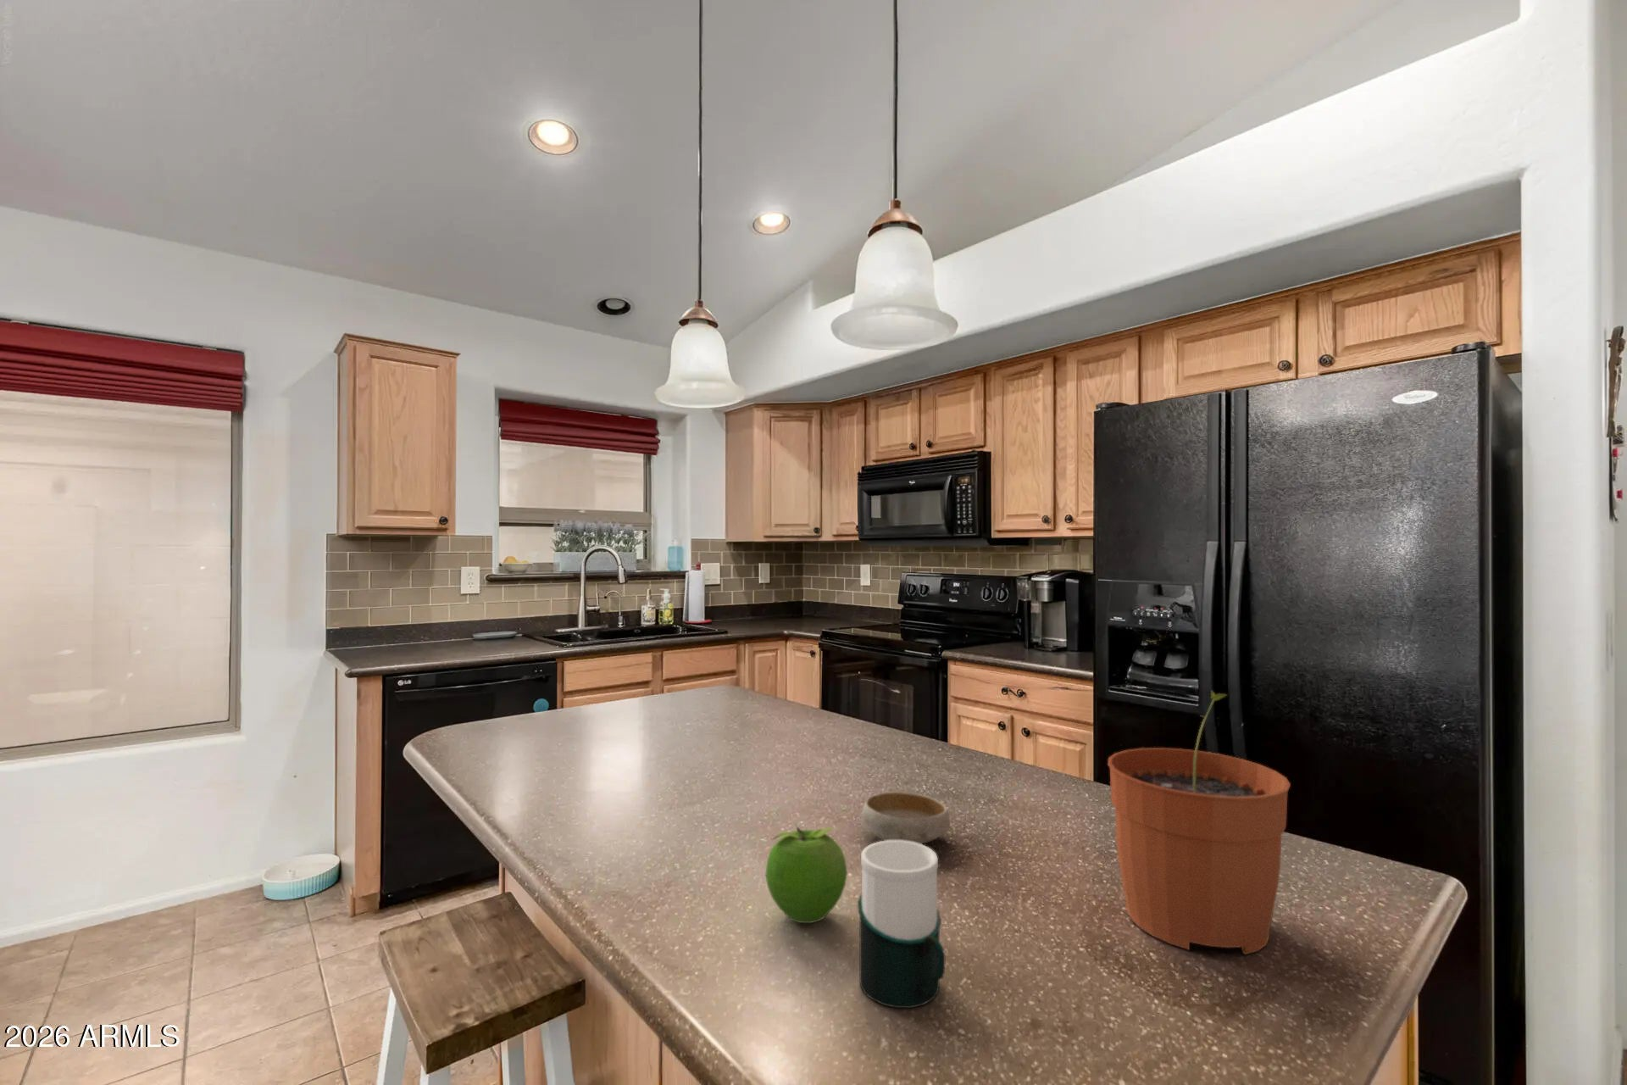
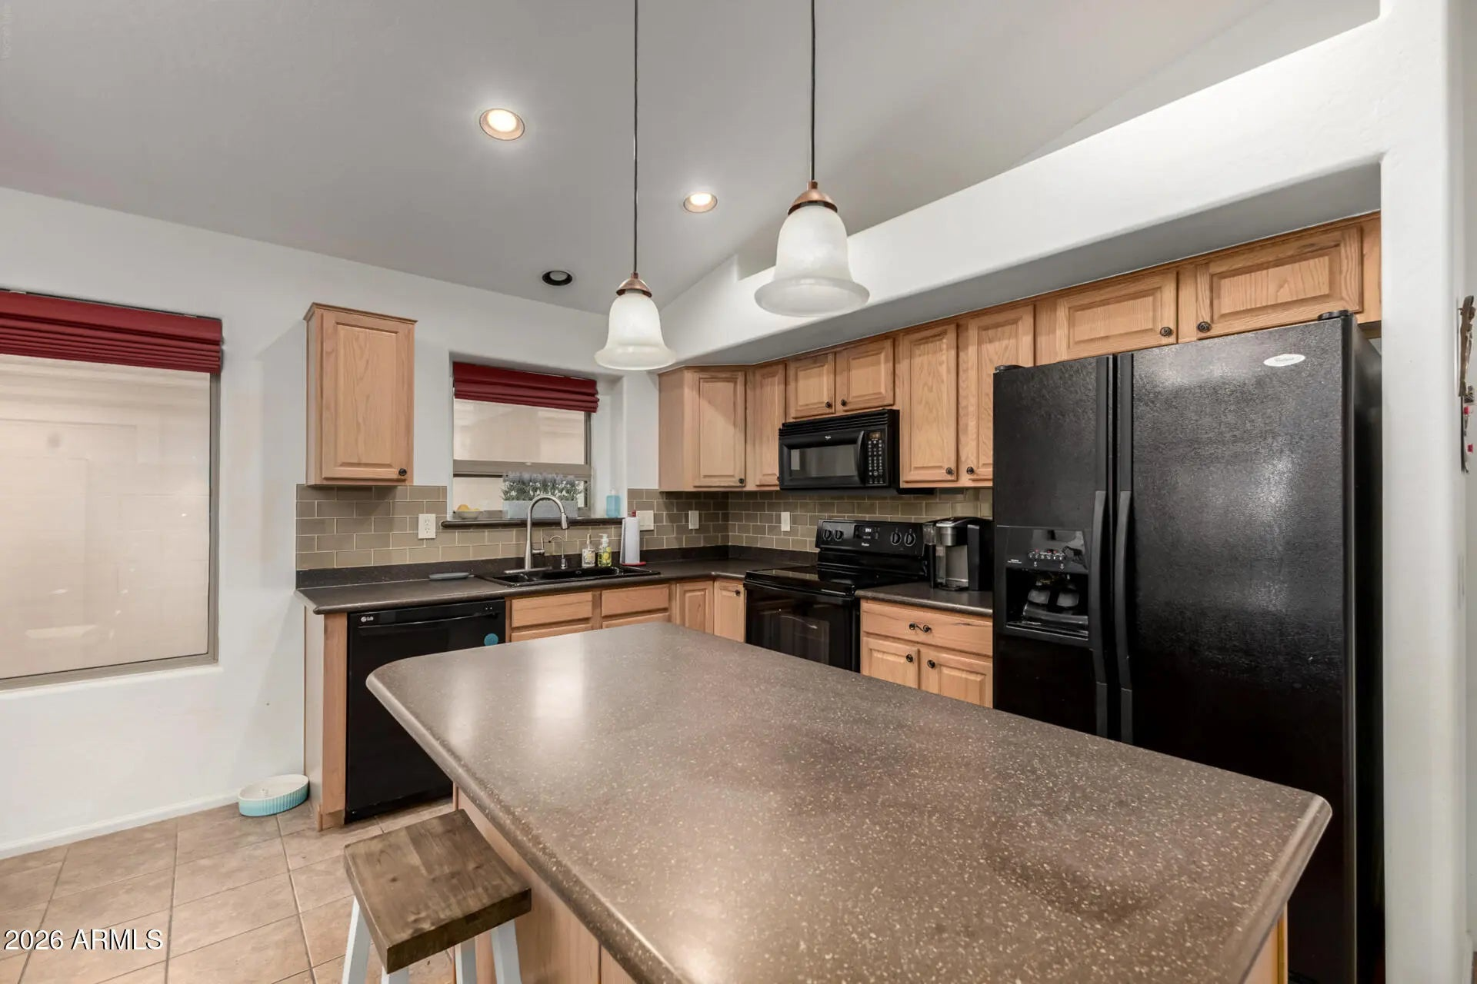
- bowl [860,792,950,844]
- cup [857,840,945,1009]
- plant pot [1106,690,1292,955]
- fruit [764,826,849,924]
